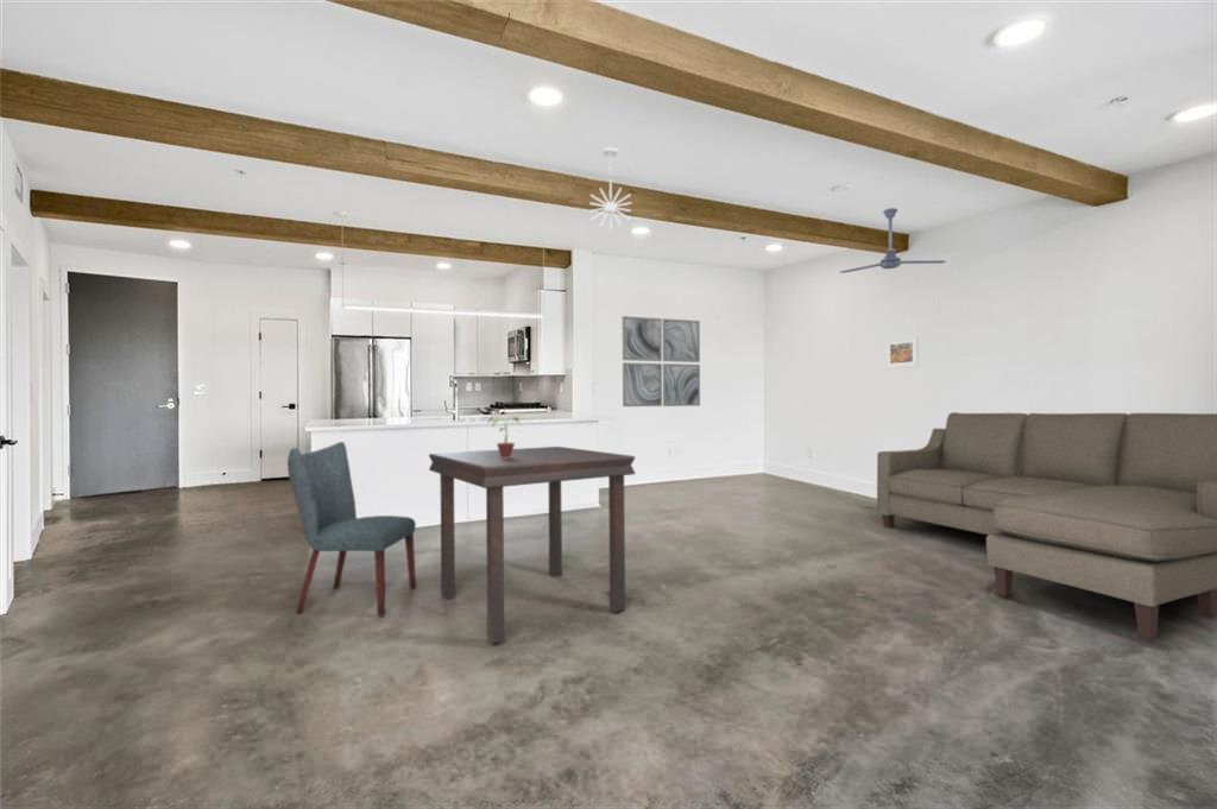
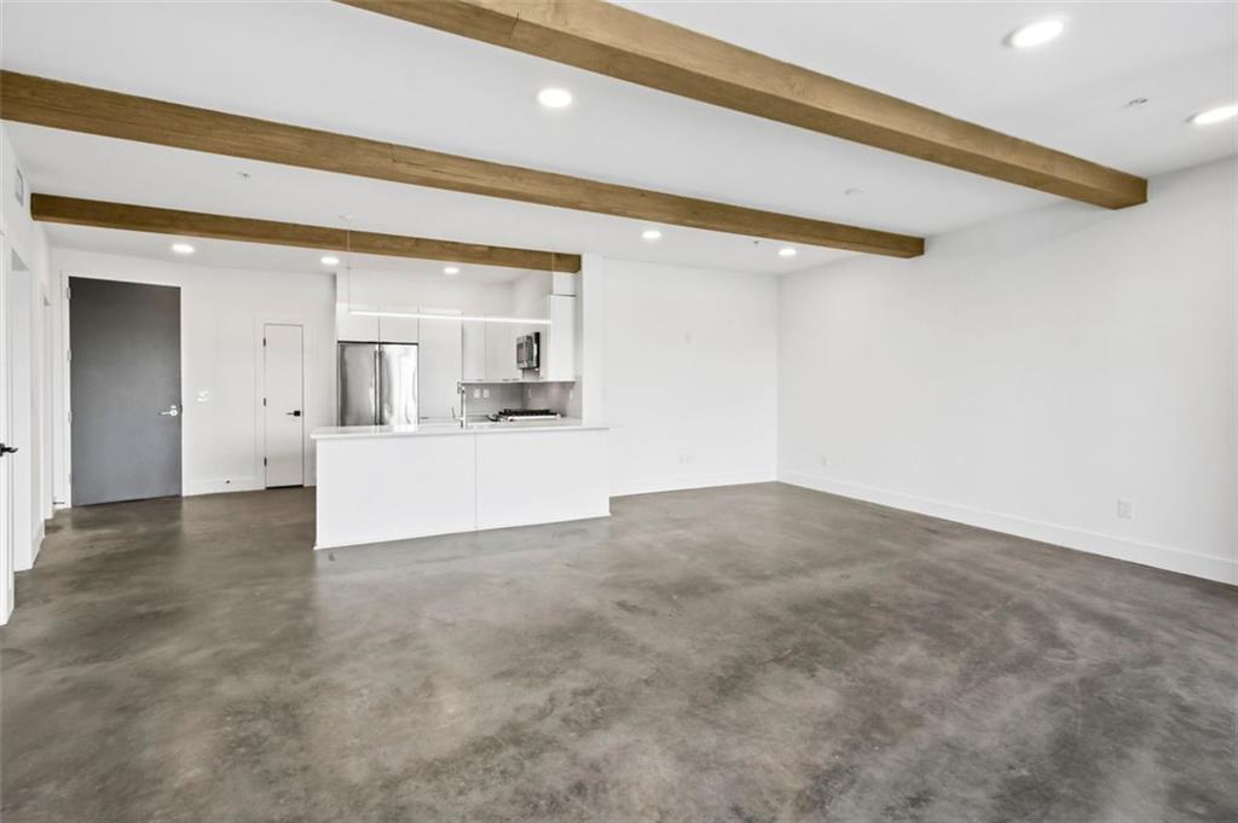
- dining table [428,445,637,645]
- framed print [884,335,920,369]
- ceiling fan [839,207,947,274]
- pendant light [588,146,633,232]
- chair [286,441,417,617]
- wall art [622,315,701,407]
- sofa [876,411,1217,640]
- potted plant [487,416,524,459]
